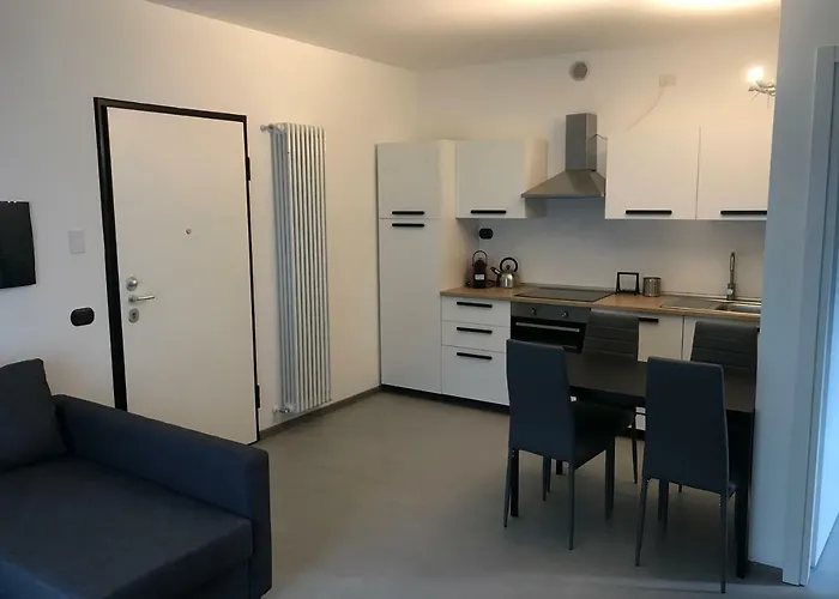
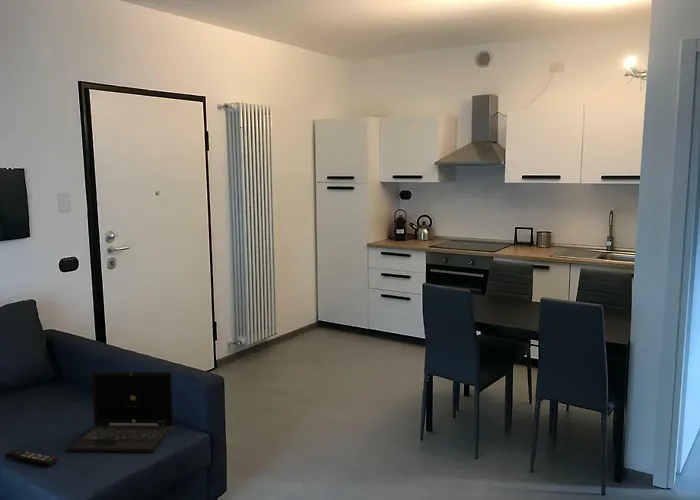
+ remote control [4,449,59,467]
+ laptop [67,371,175,453]
